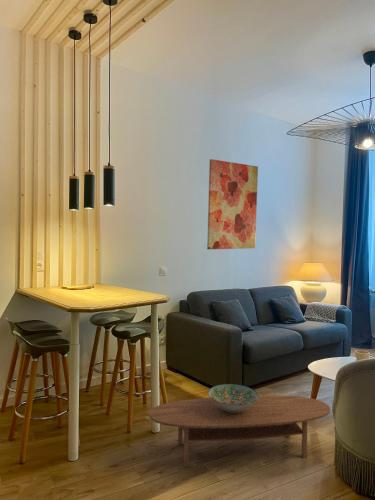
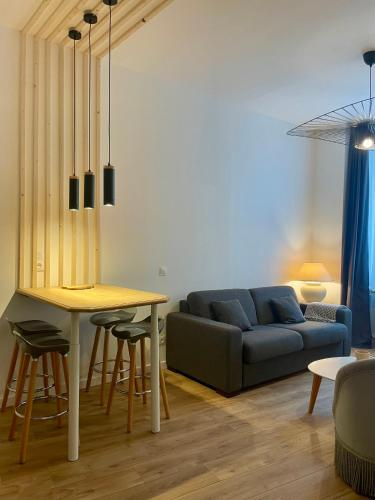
- coffee table [148,394,331,468]
- decorative bowl [207,383,259,412]
- wall art [206,158,259,250]
